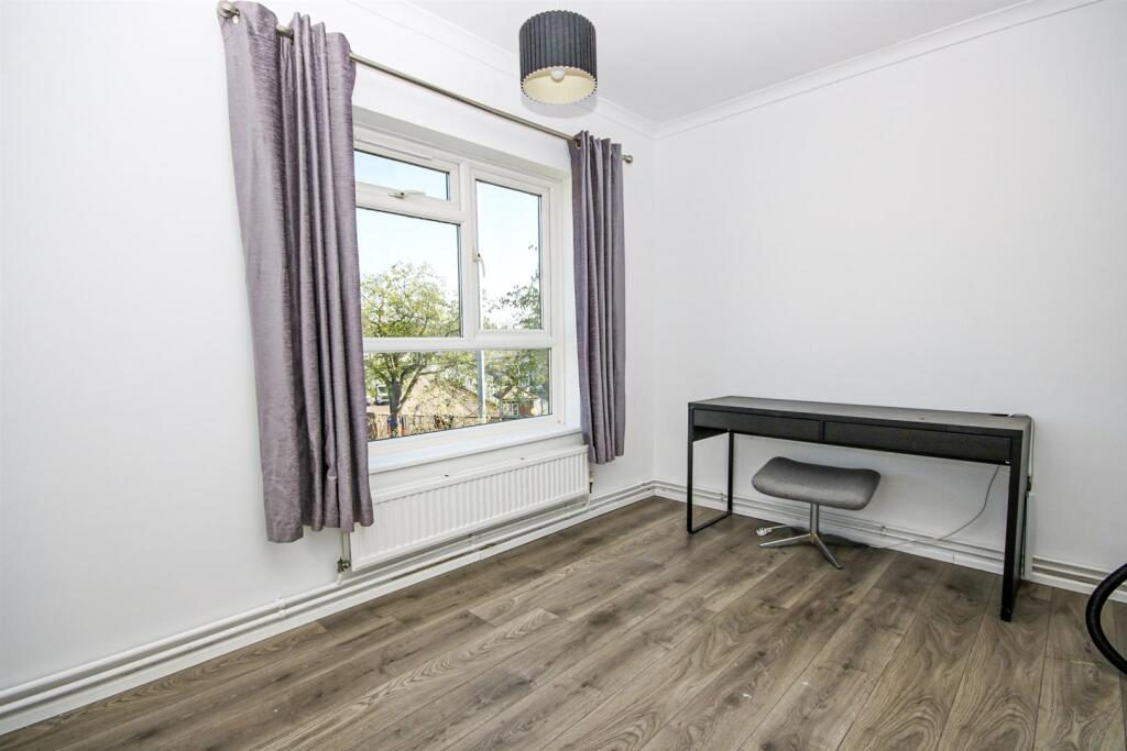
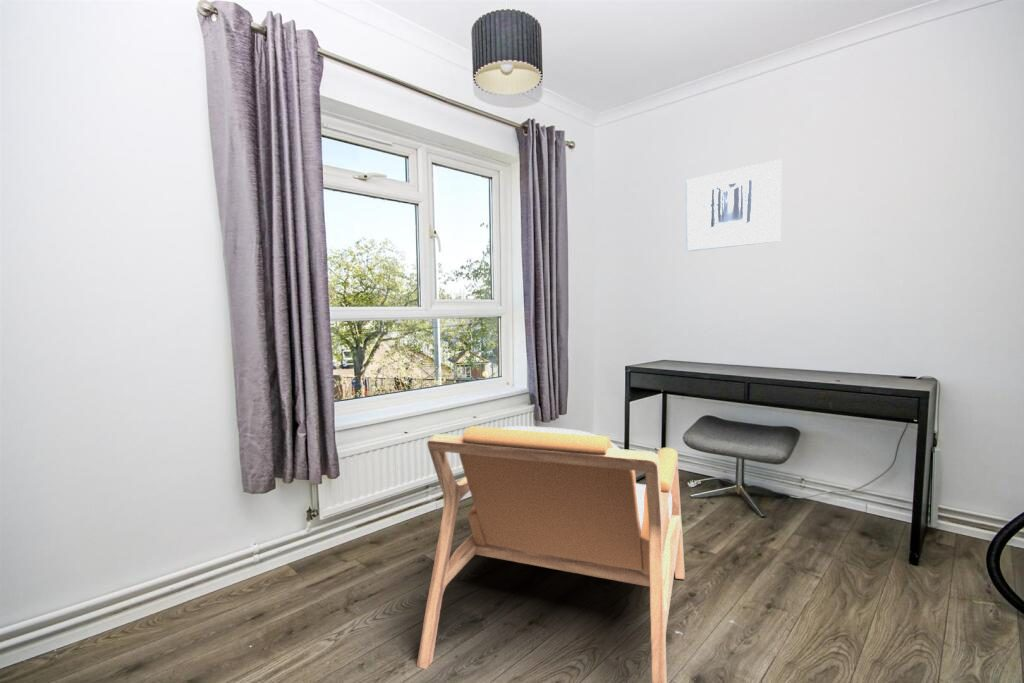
+ armchair [416,425,686,683]
+ wall art [685,159,782,252]
